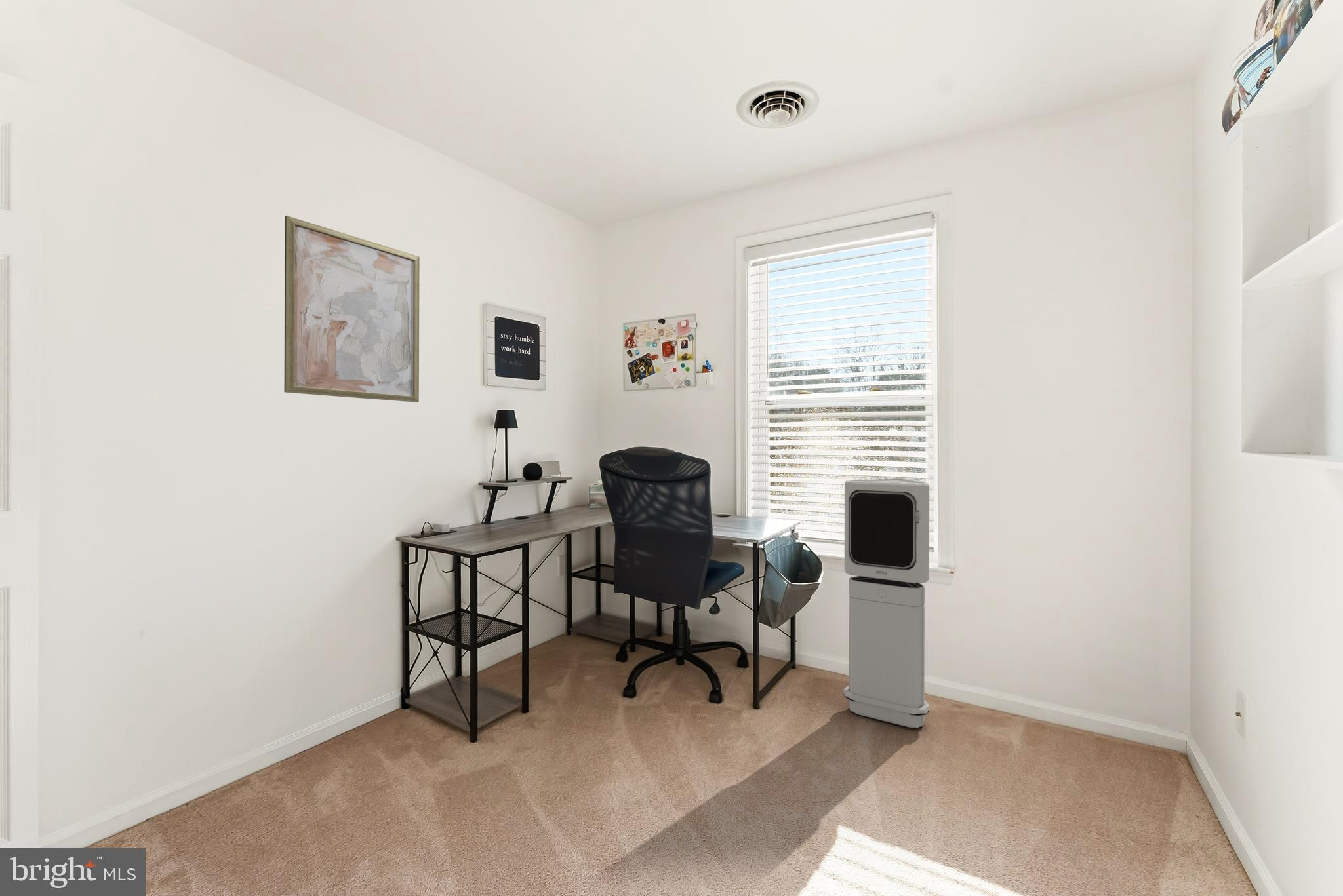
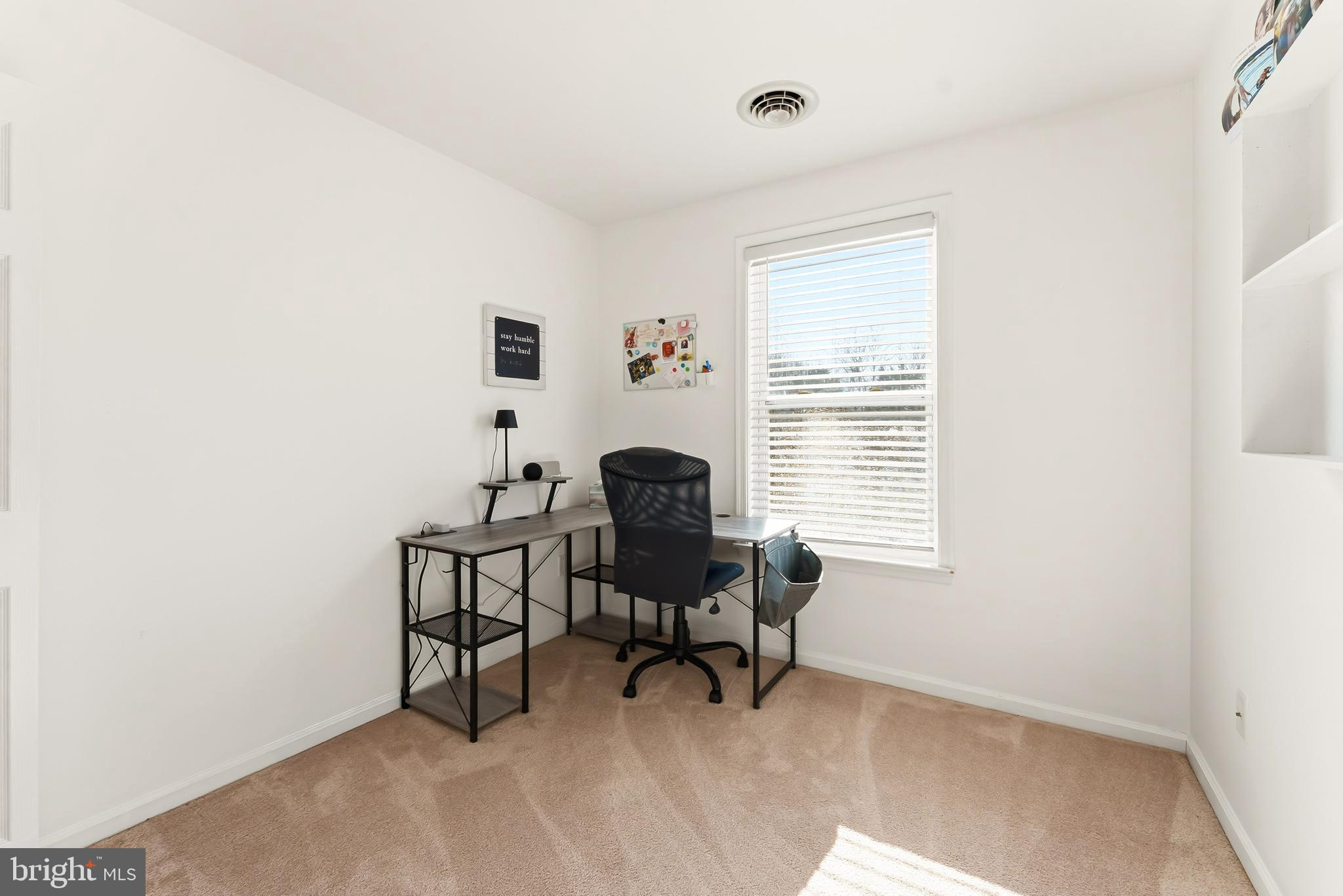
- air purifier [843,478,930,728]
- wall art [283,215,420,403]
